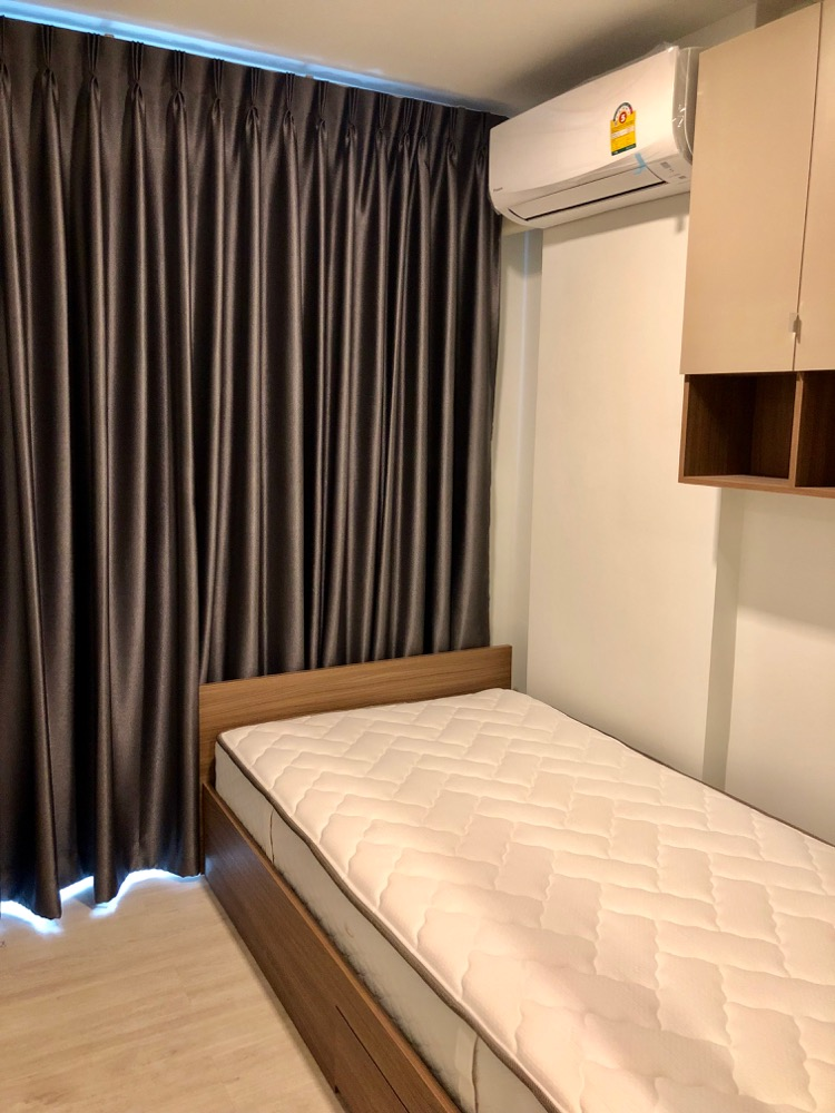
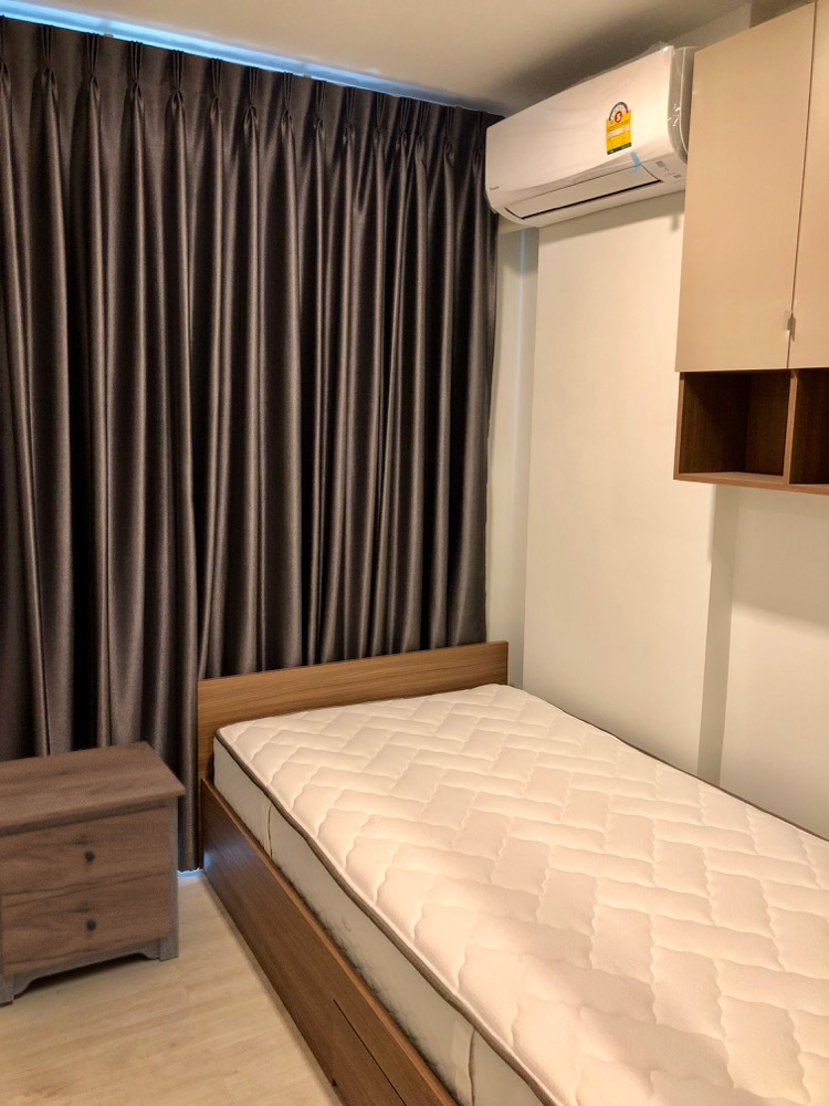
+ nightstand [0,740,187,1005]
